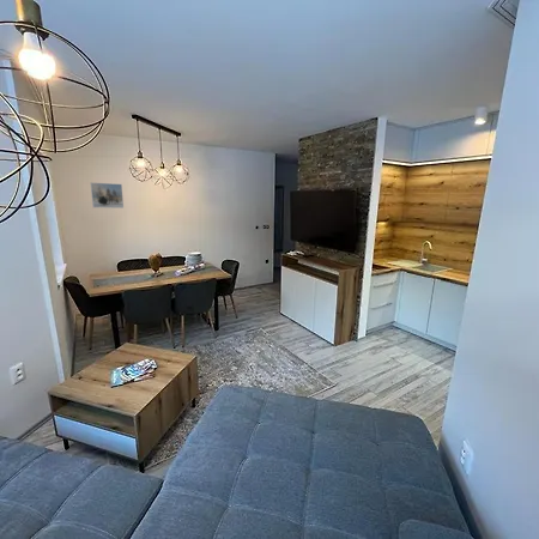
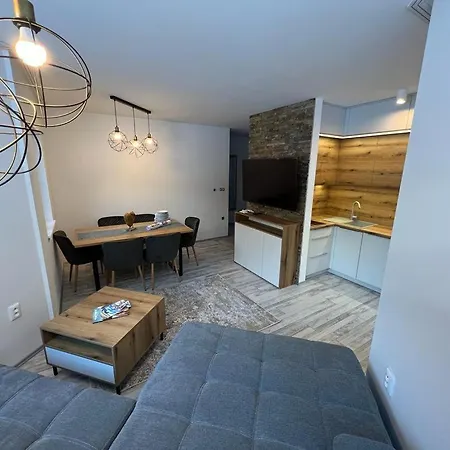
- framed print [90,182,125,210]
